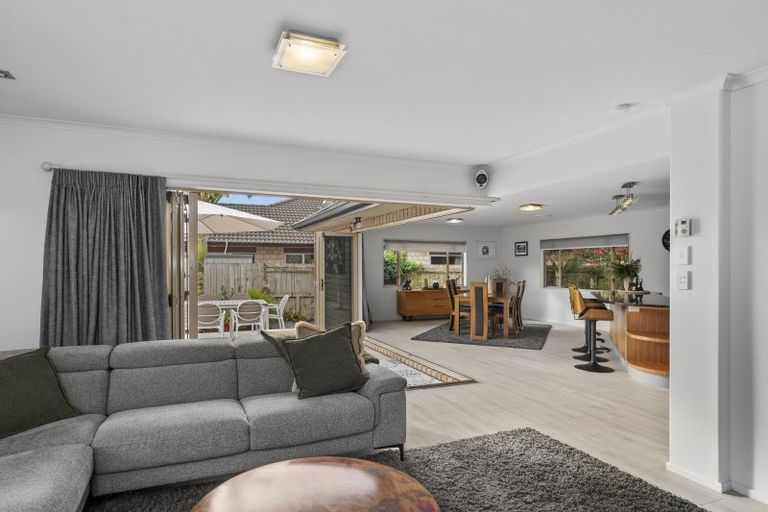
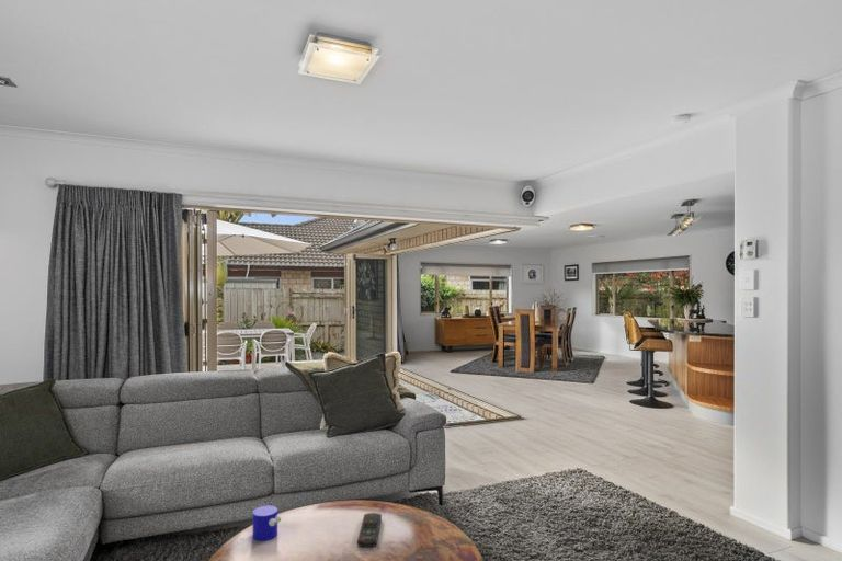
+ cup [252,504,282,541]
+ remote control [356,512,383,548]
